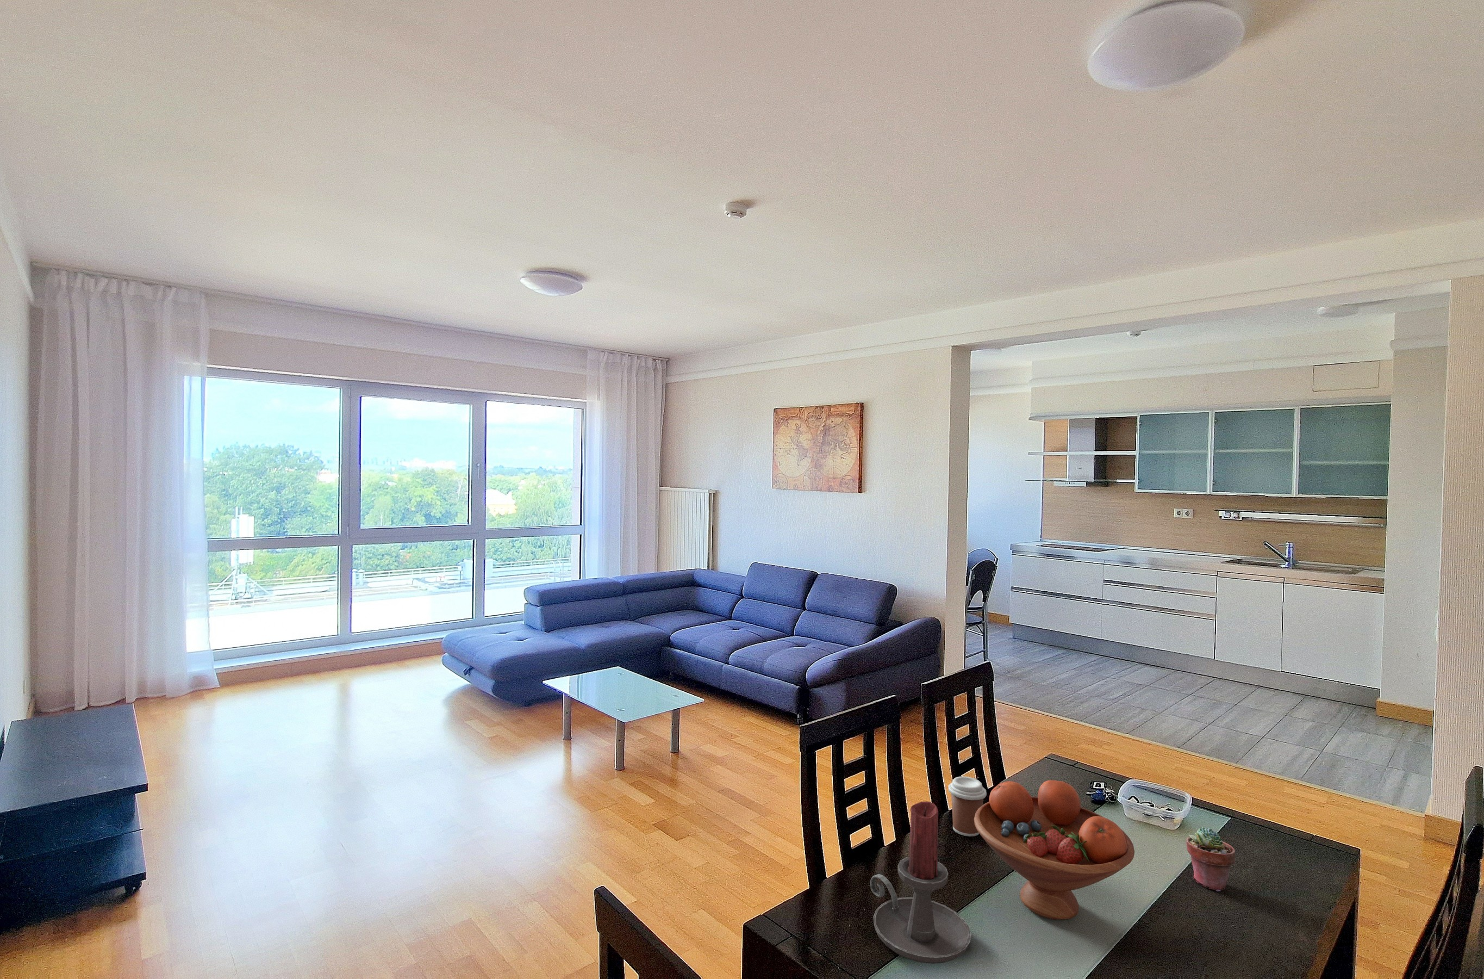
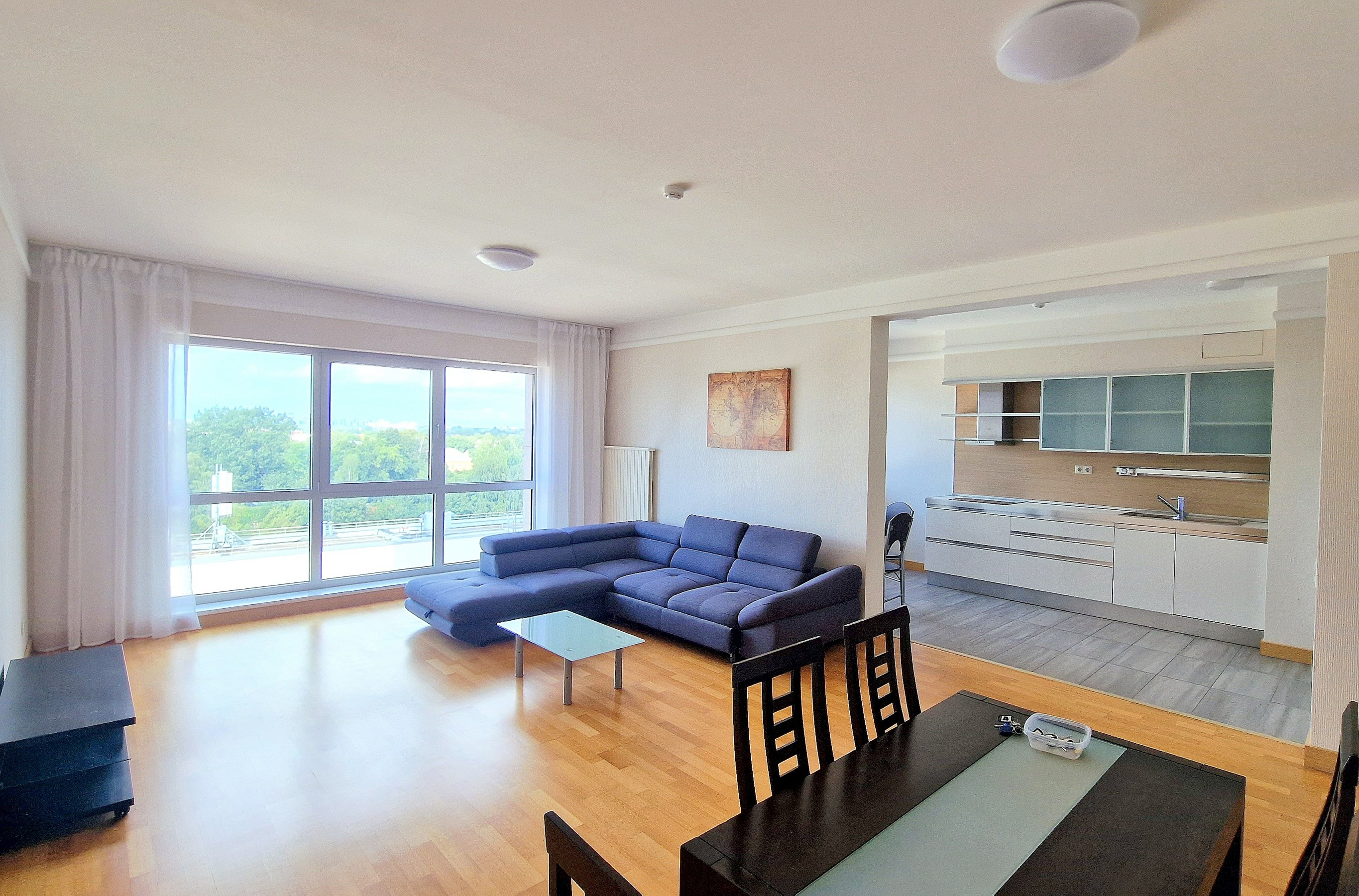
- potted succulent [1186,827,1236,892]
- fruit bowl [974,780,1135,921]
- coffee cup [948,776,987,837]
- candle holder [869,801,972,965]
